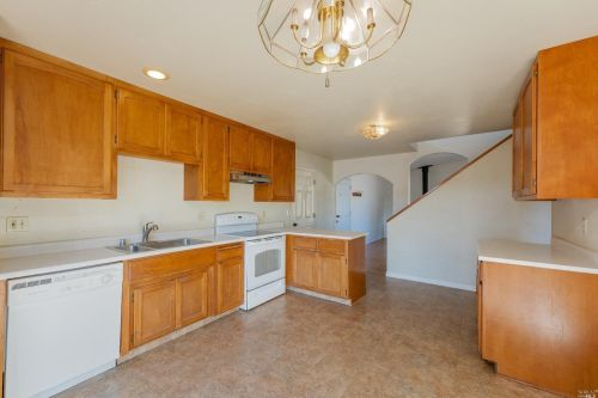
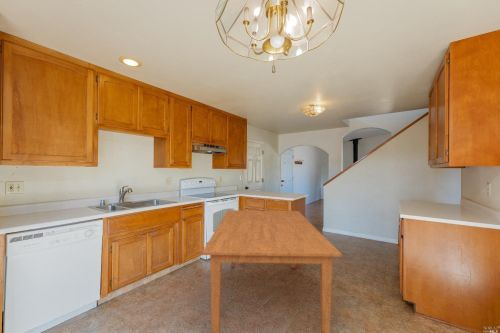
+ dining table [201,209,343,333]
